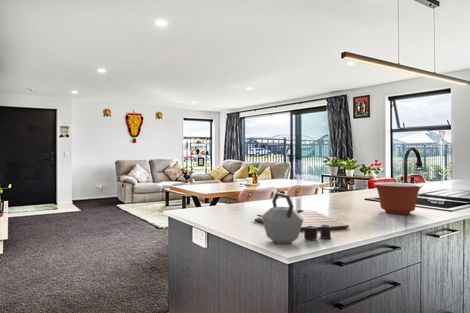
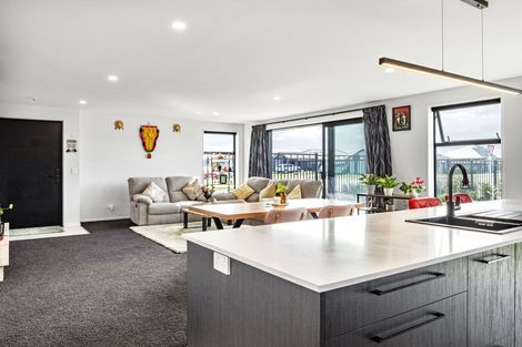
- mixing bowl [373,182,424,215]
- kettle [262,192,332,245]
- cutting board [254,209,350,230]
